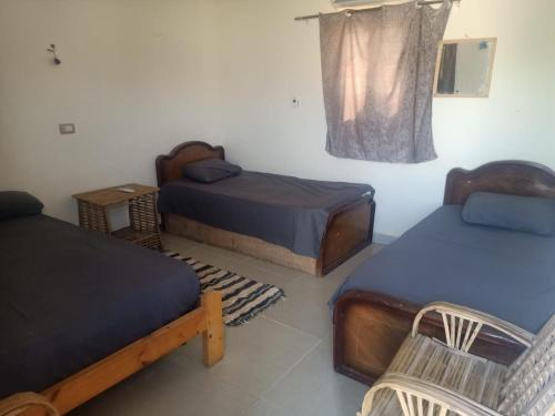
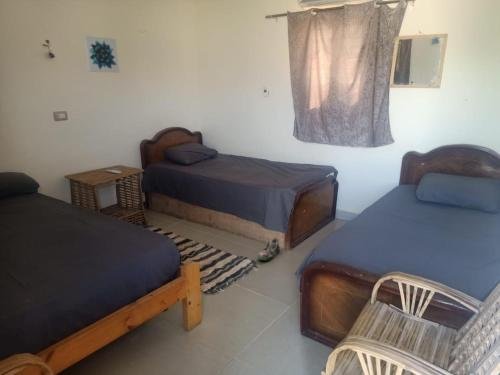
+ shoe [256,236,281,261]
+ wall art [82,35,120,74]
